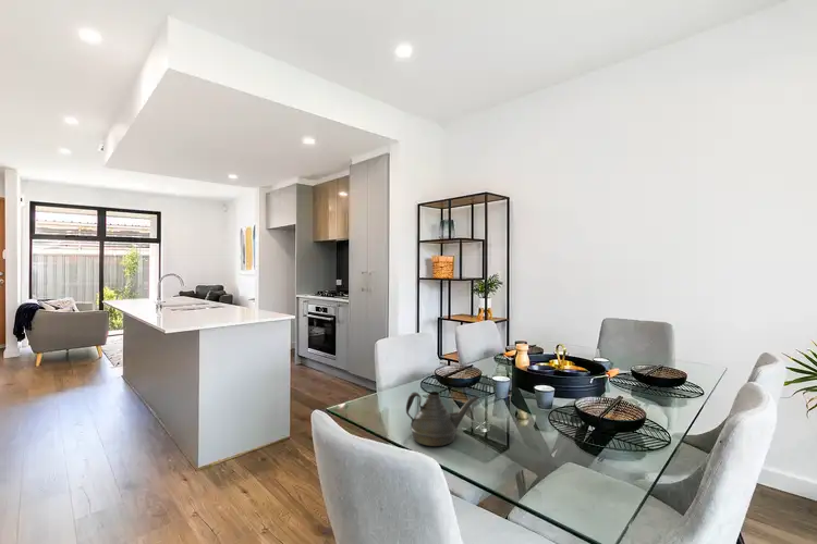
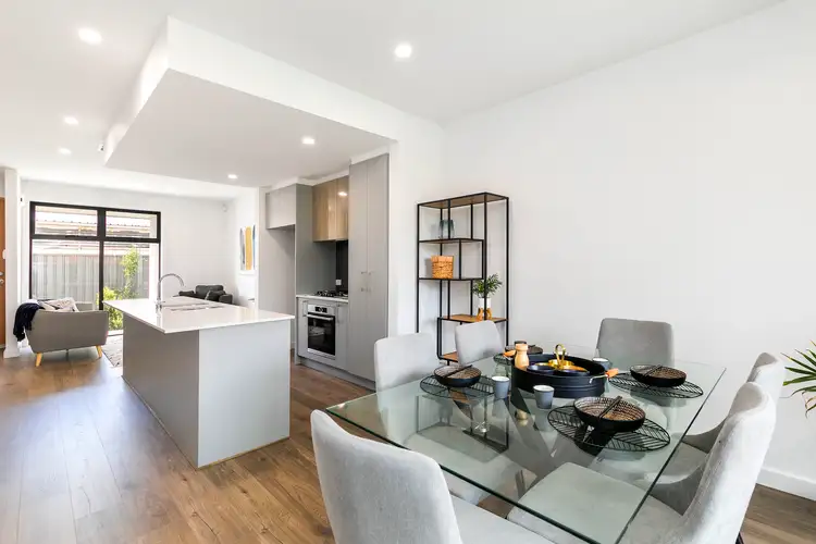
- teapot [405,391,480,447]
